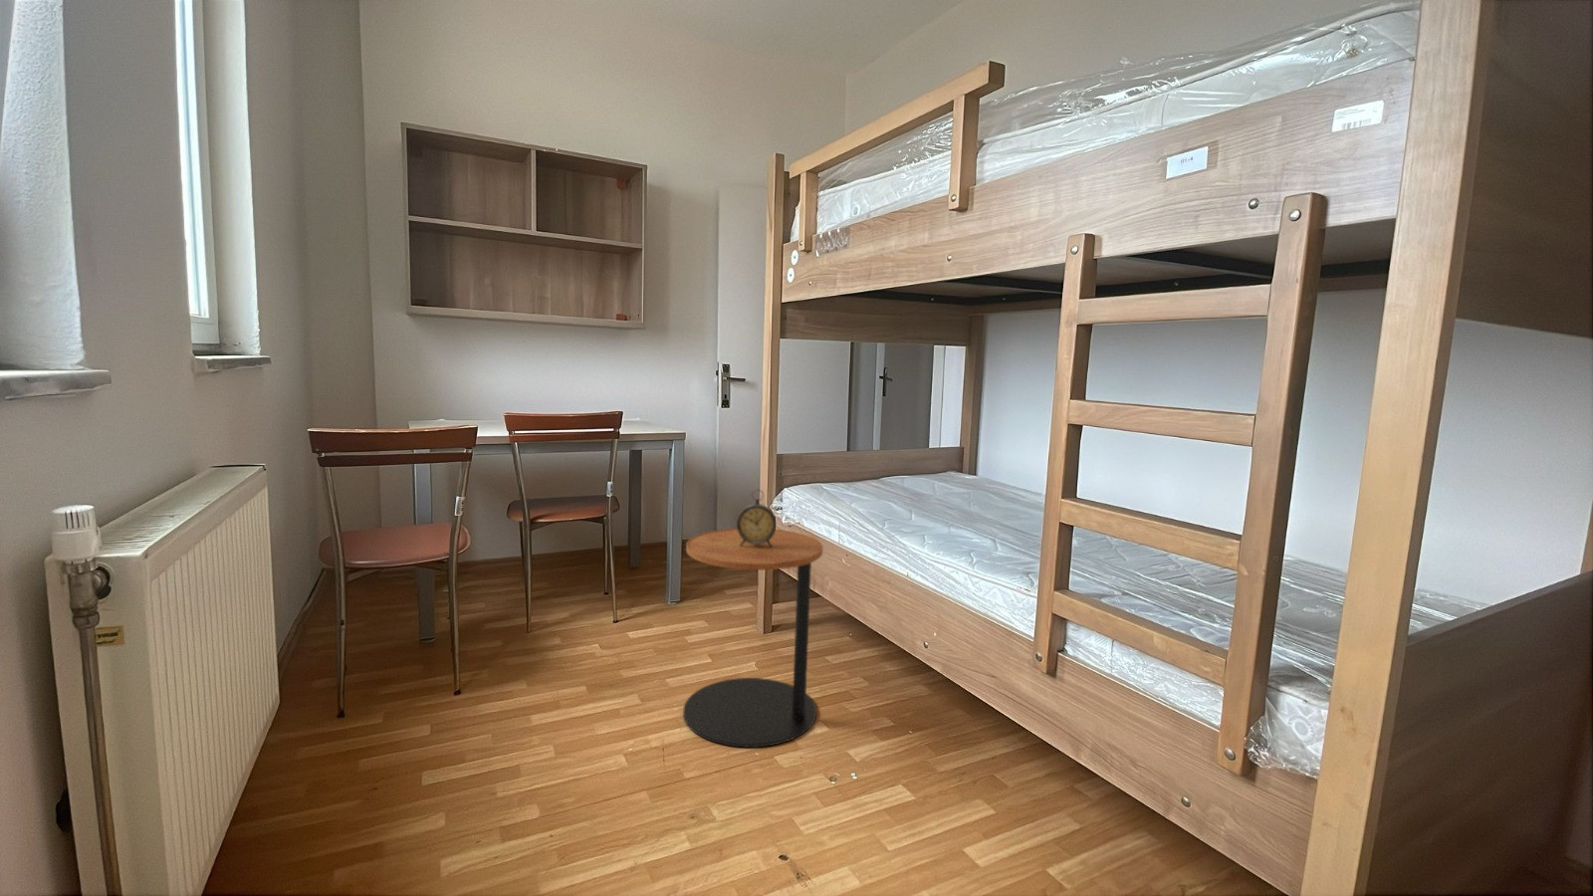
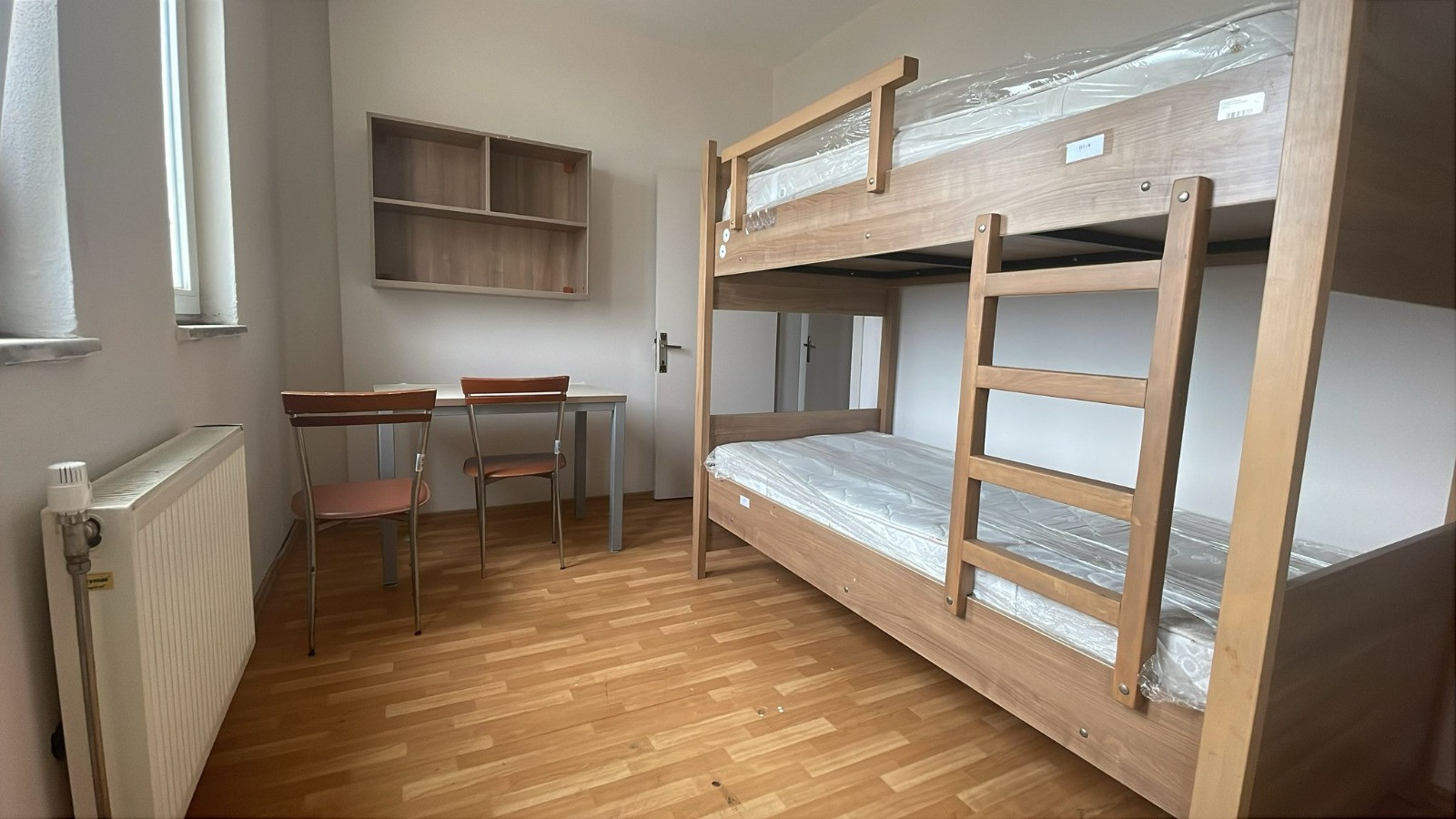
- side table [682,527,824,748]
- alarm clock [735,489,778,548]
